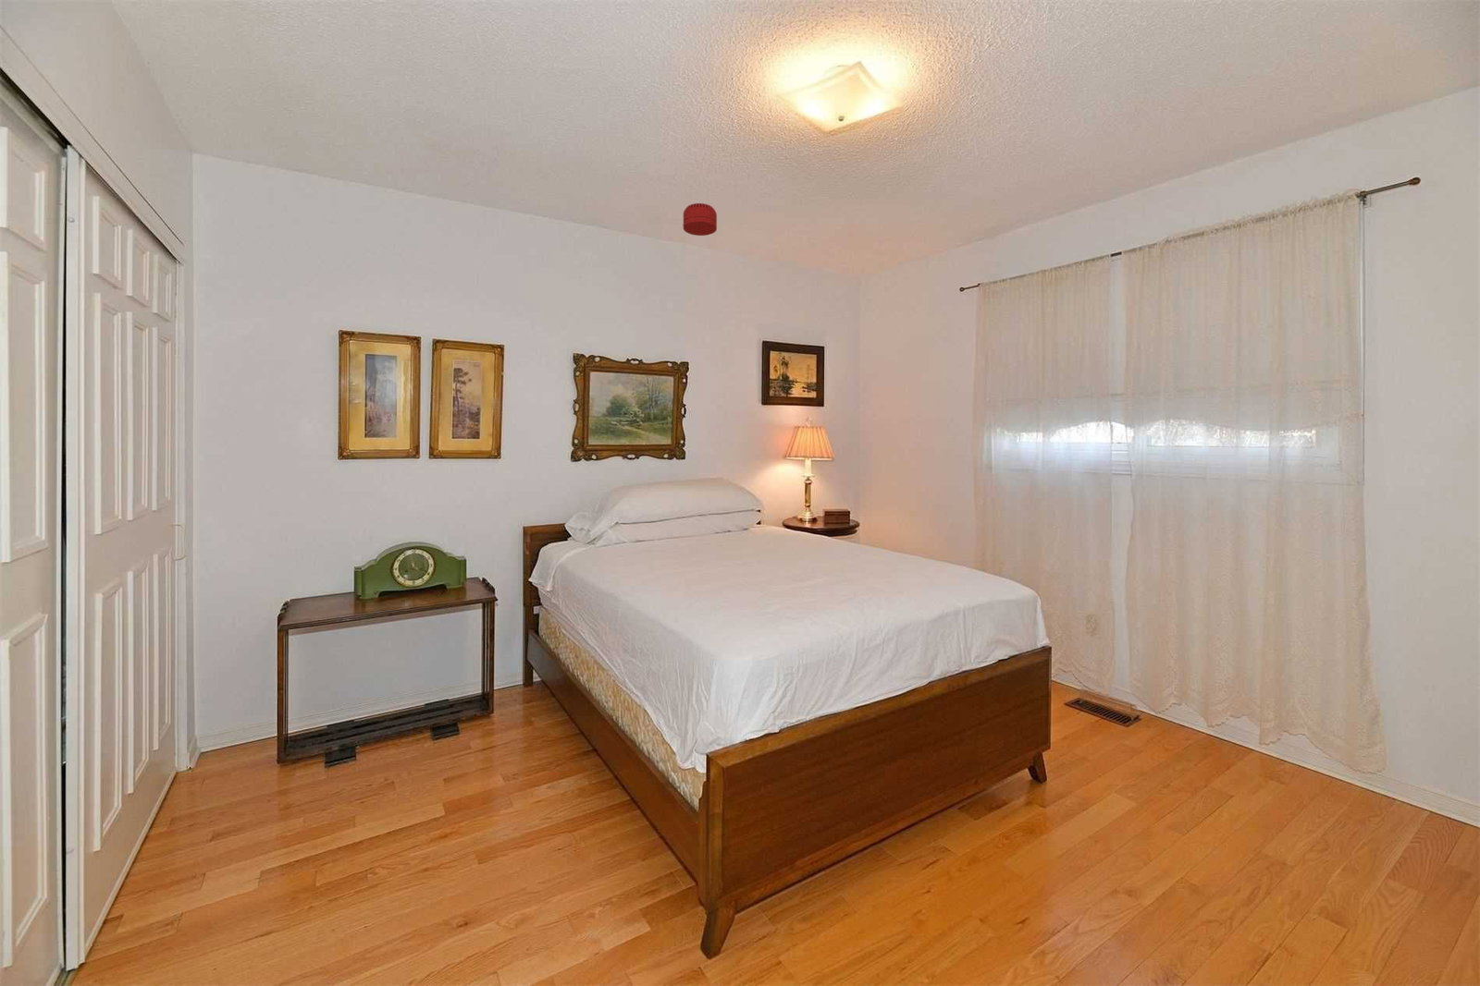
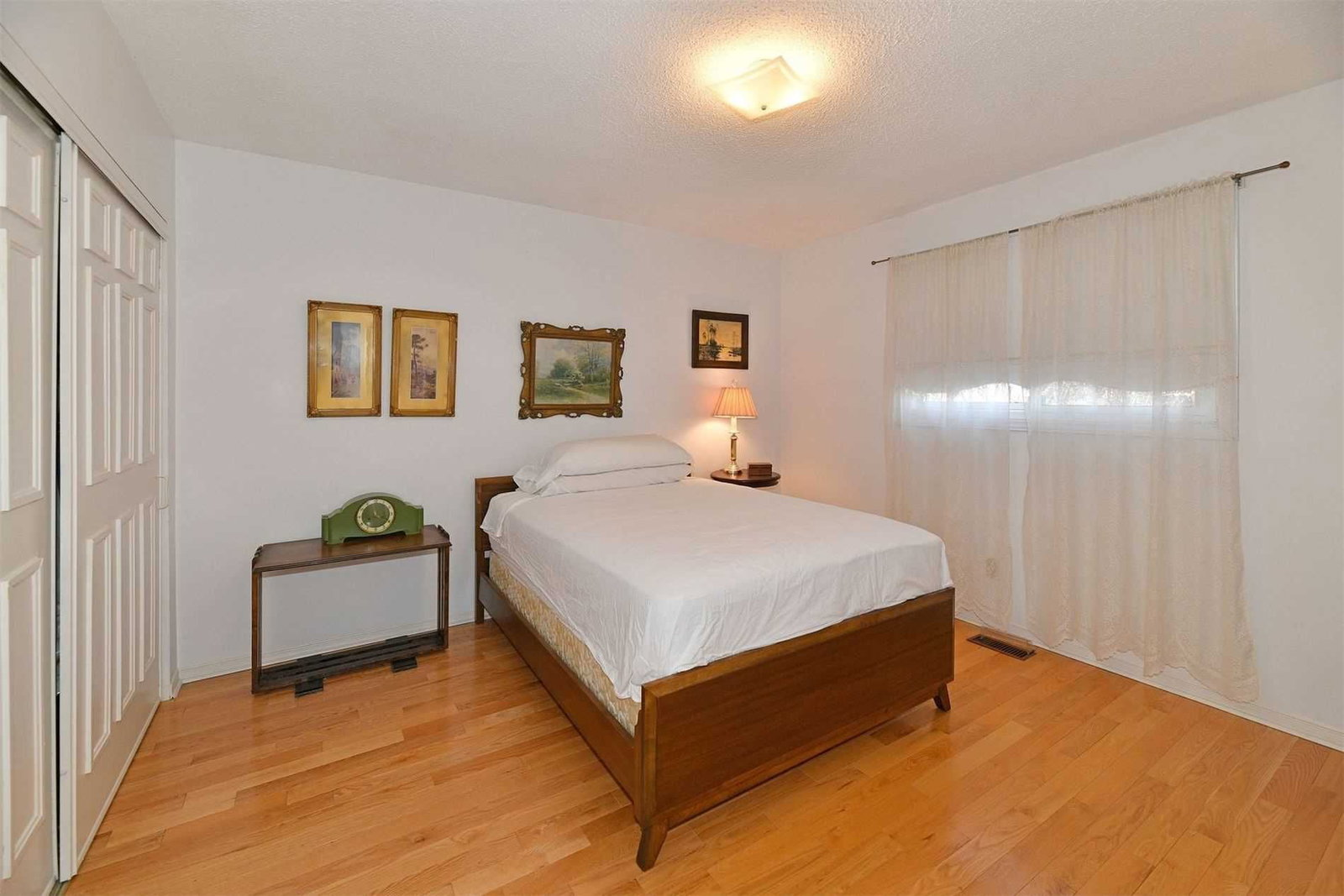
- smoke detector [682,202,718,237]
